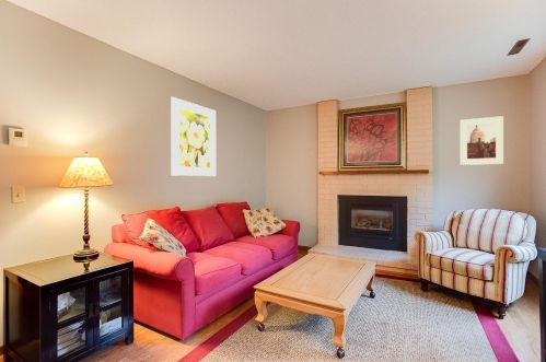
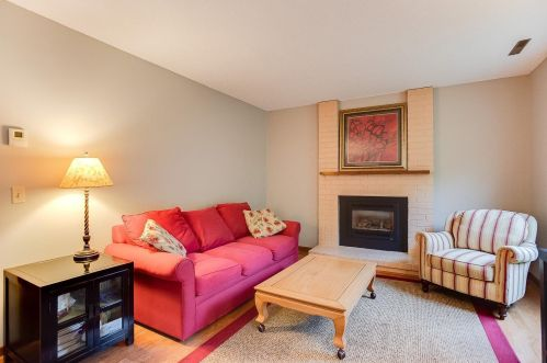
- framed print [460,115,504,166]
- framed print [170,96,217,177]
